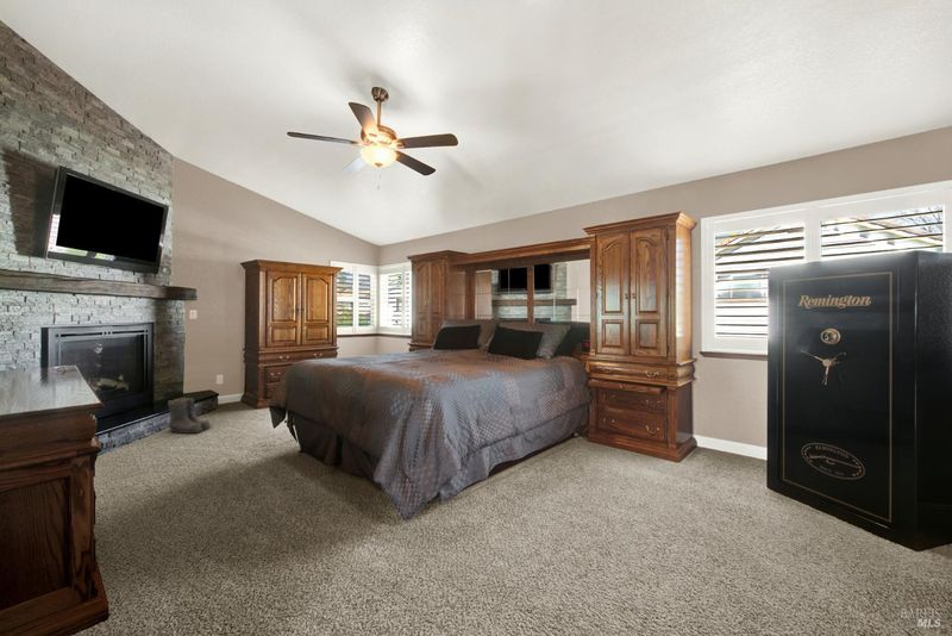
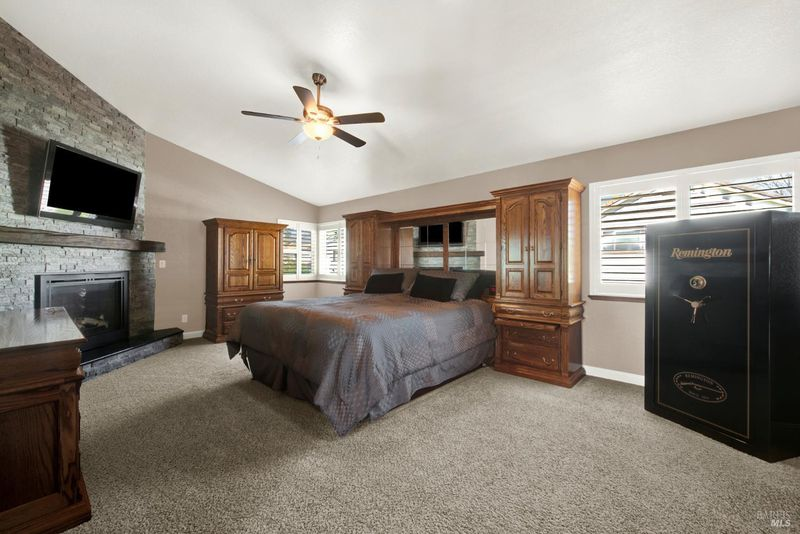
- boots [167,397,212,435]
